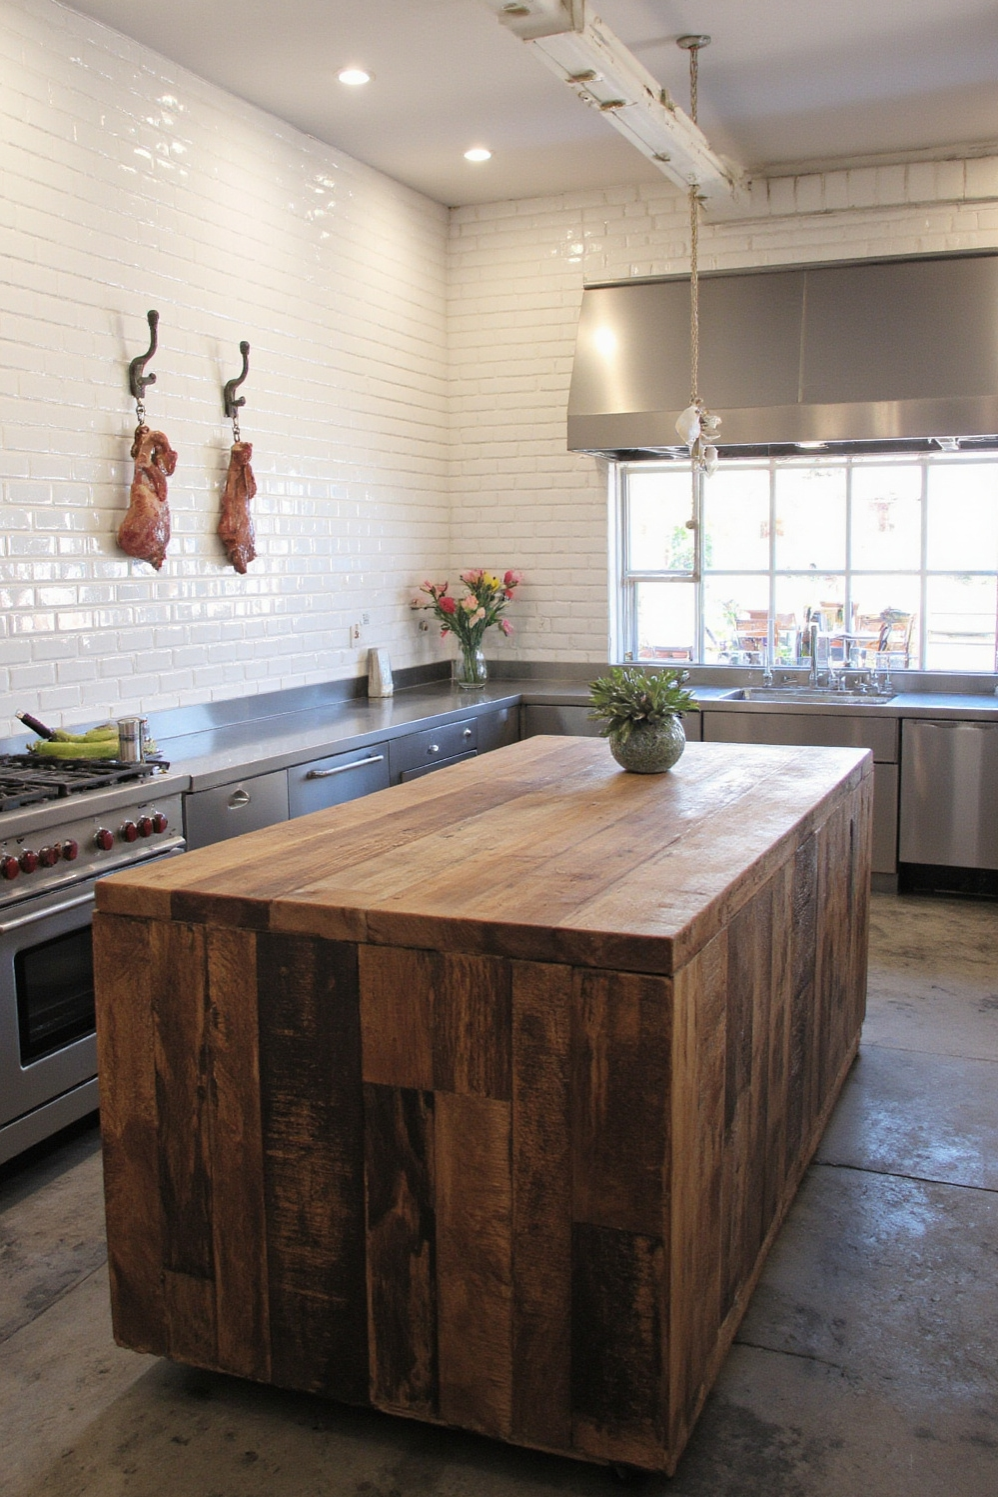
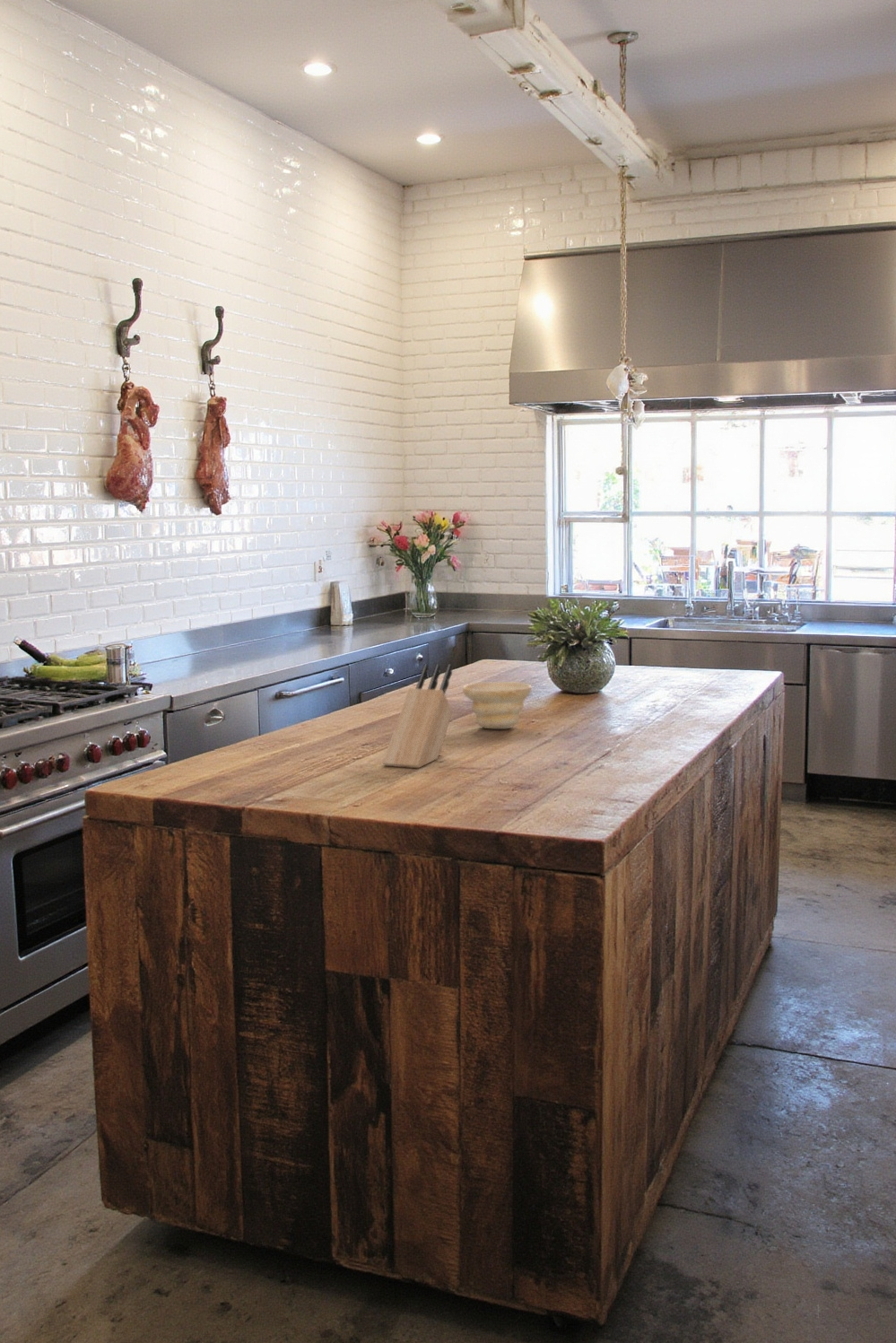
+ knife block [381,663,453,769]
+ bowl [462,681,533,729]
